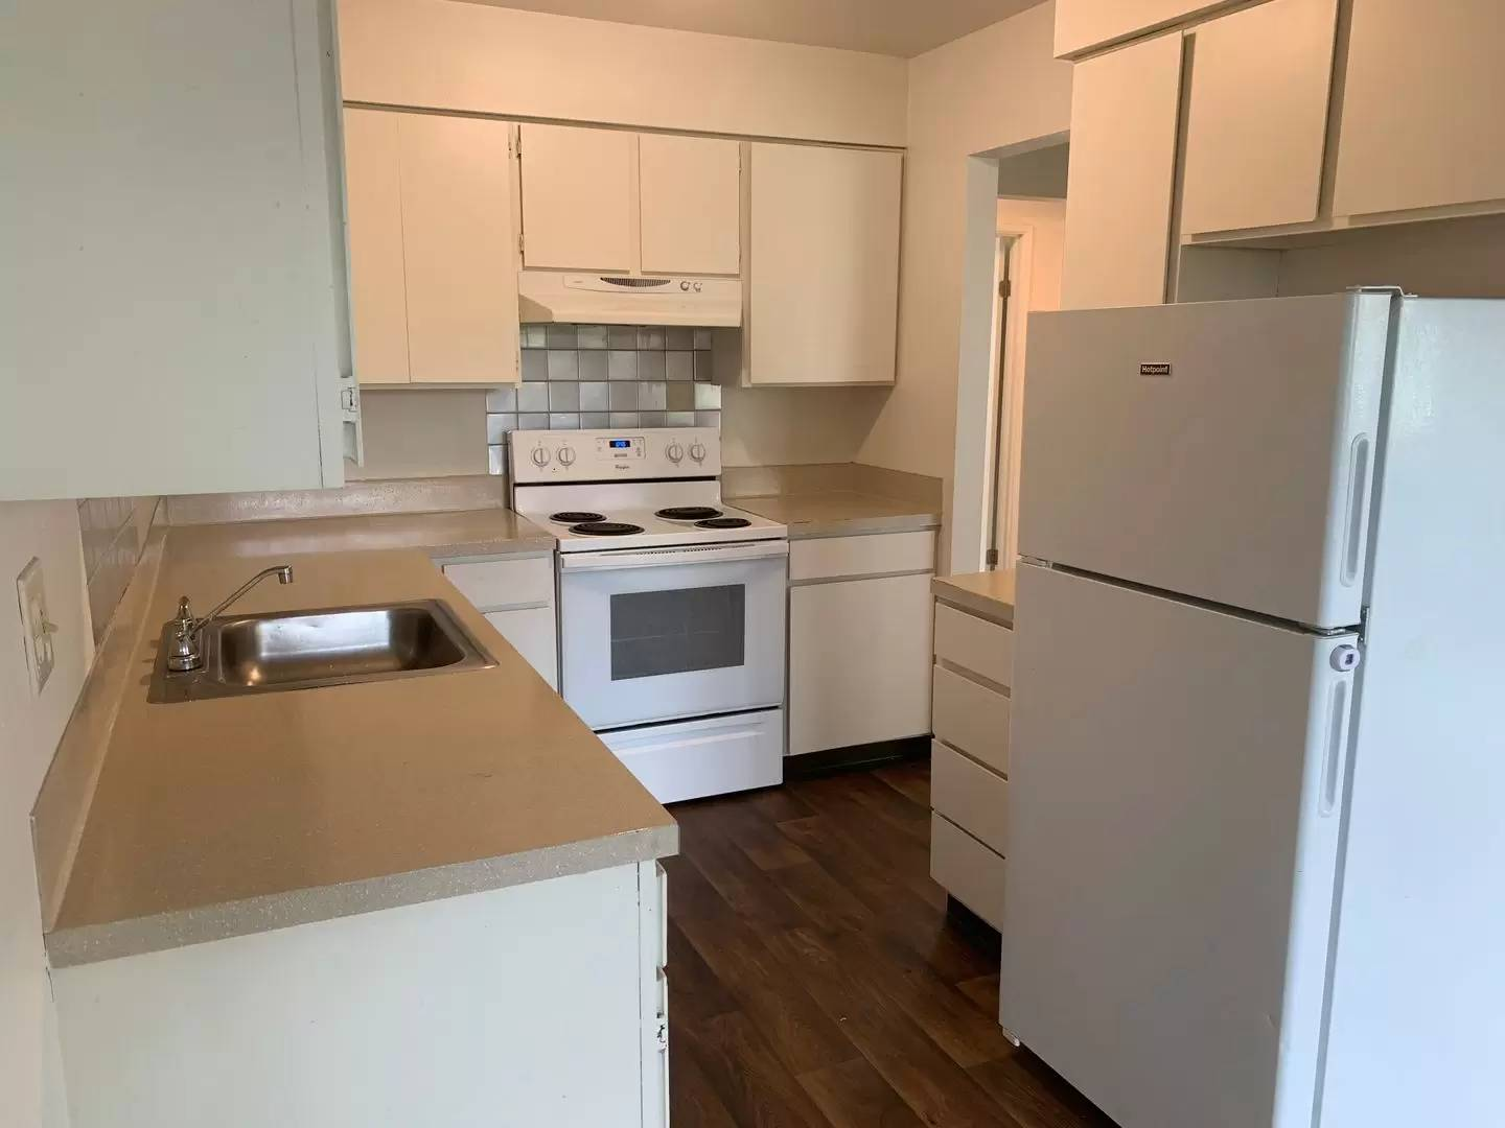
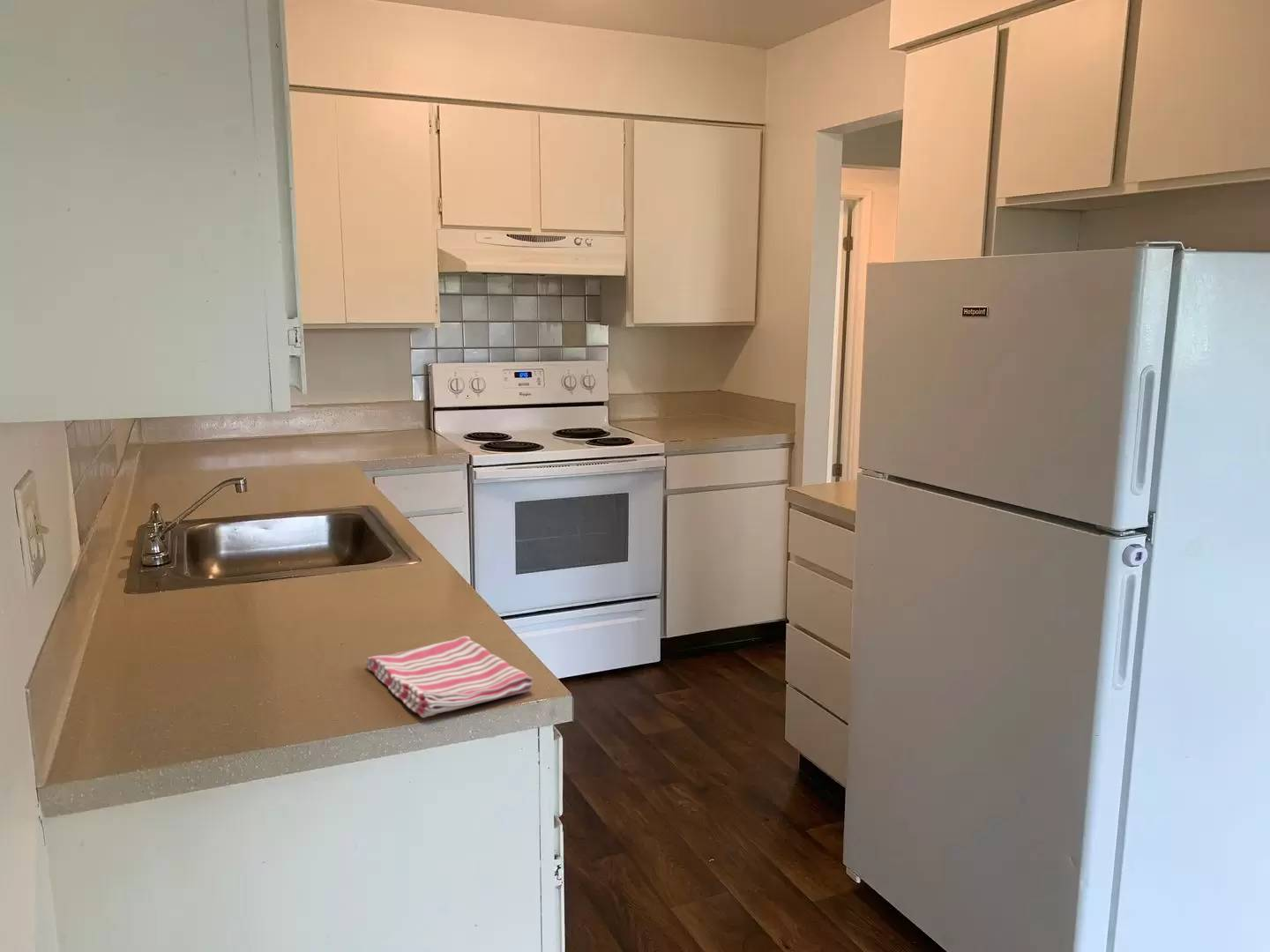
+ dish towel [365,636,534,718]
